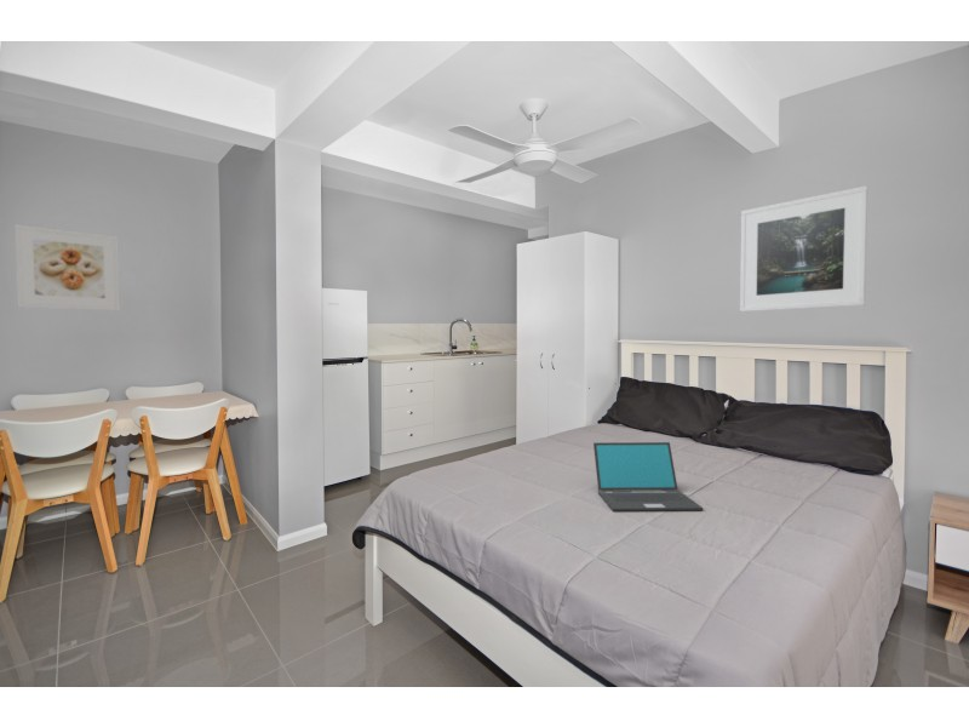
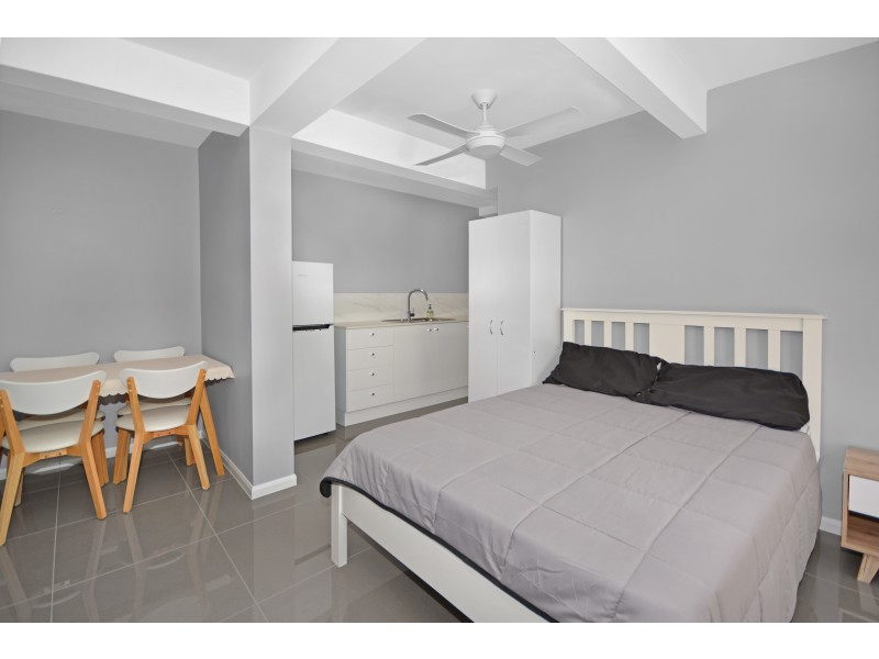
- laptop [592,441,704,513]
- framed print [739,184,868,313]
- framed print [13,223,121,311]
